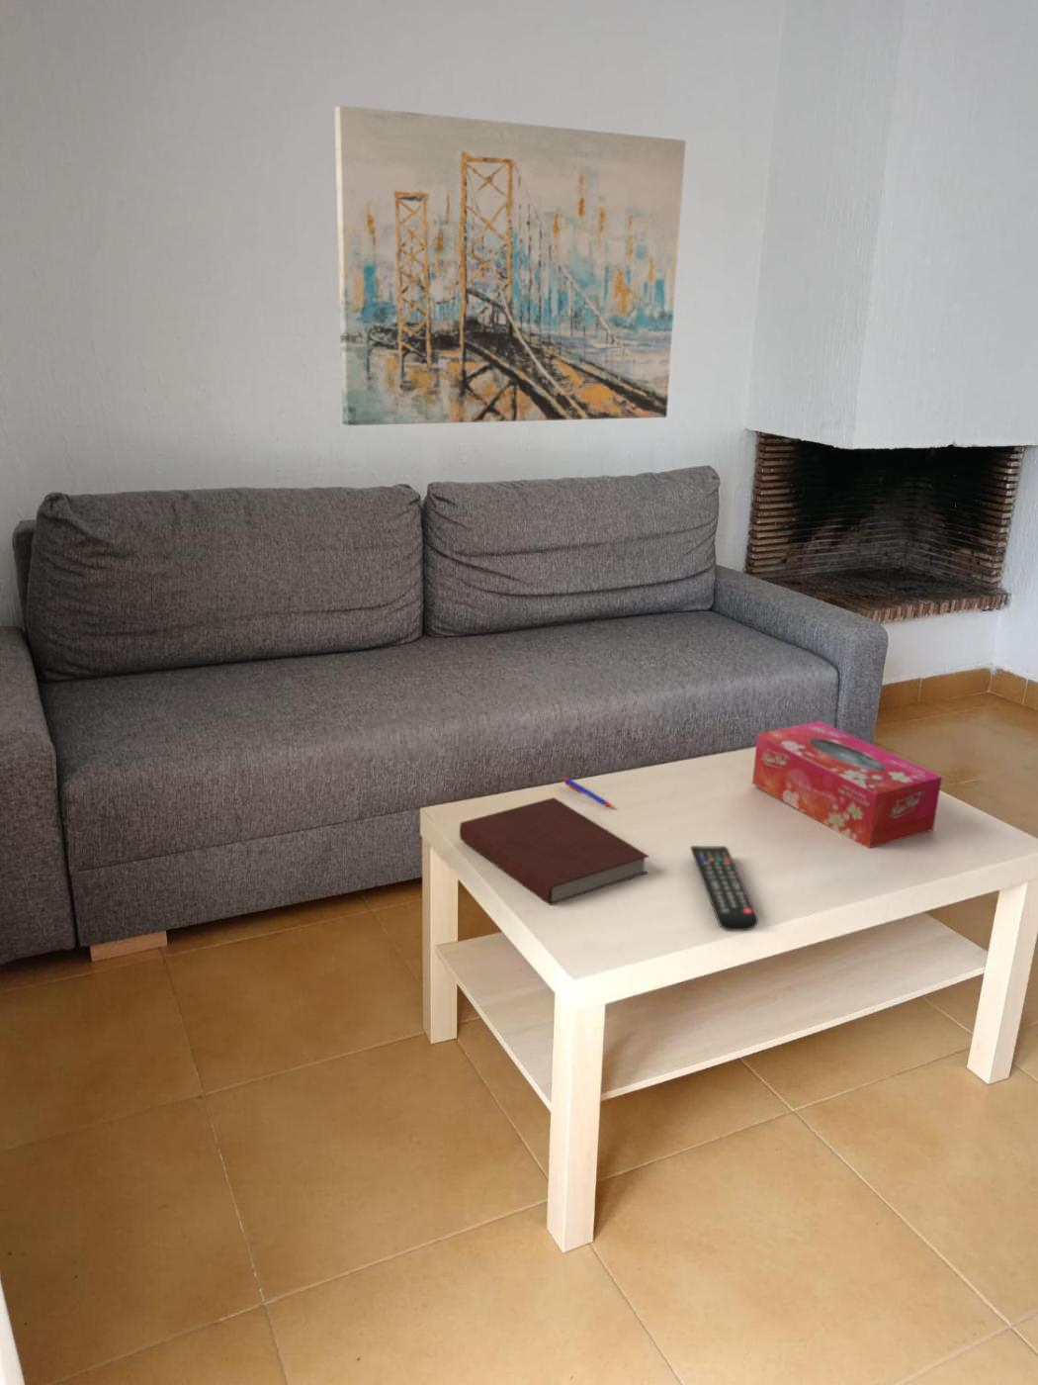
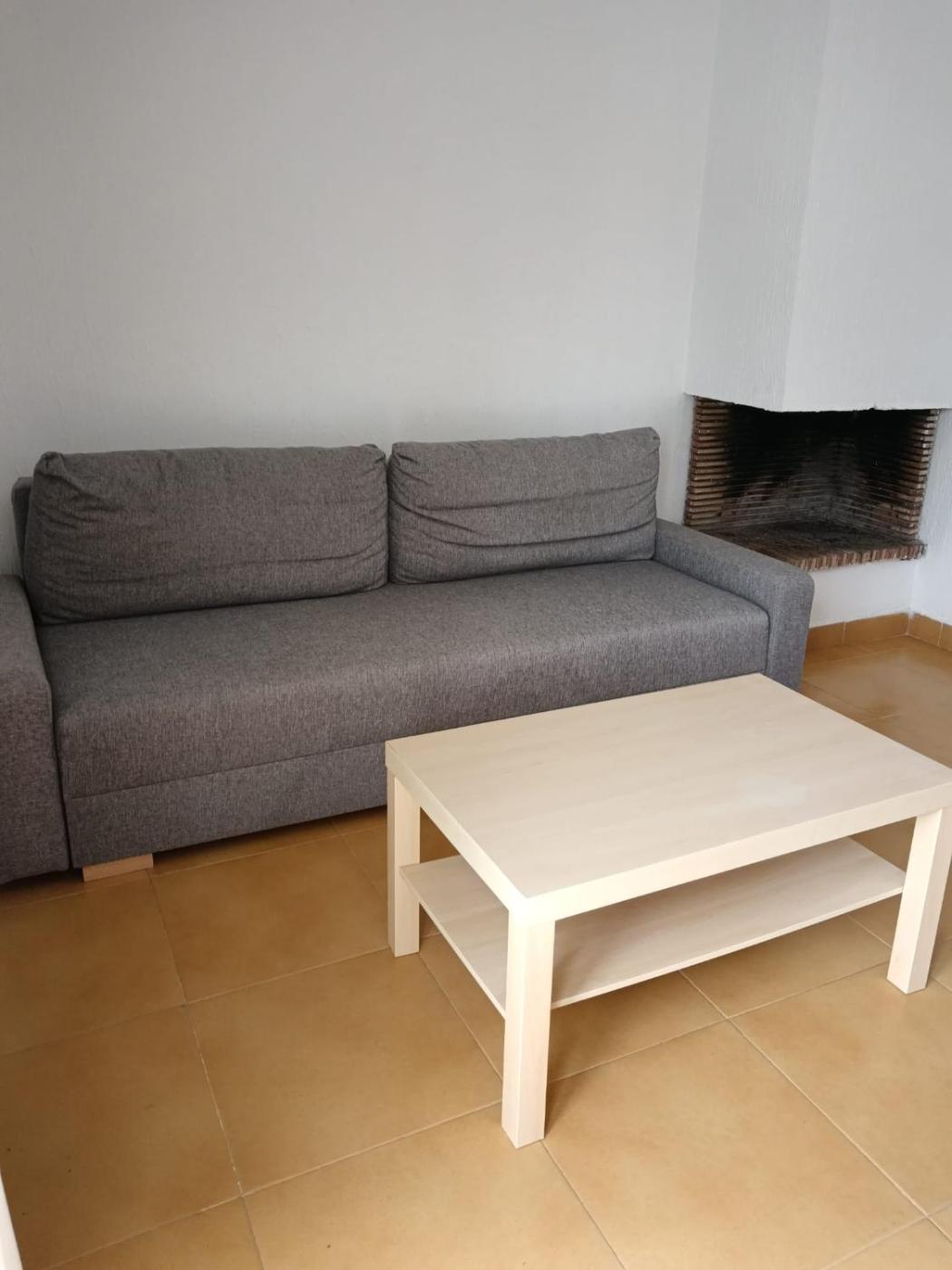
- pen [562,775,615,809]
- tissue box [751,720,943,848]
- notebook [459,796,650,906]
- wall art [334,104,687,426]
- remote control [689,845,759,932]
